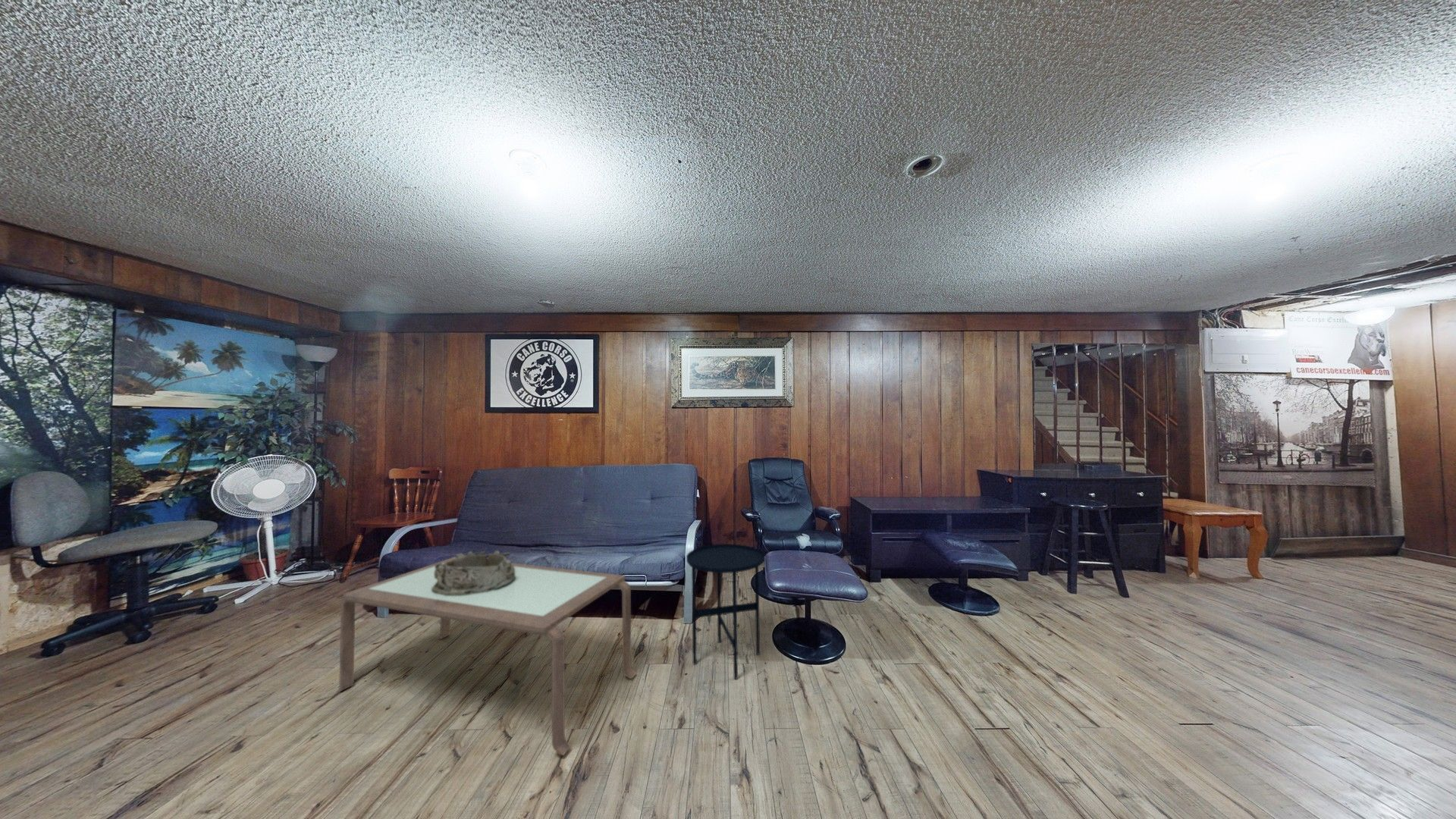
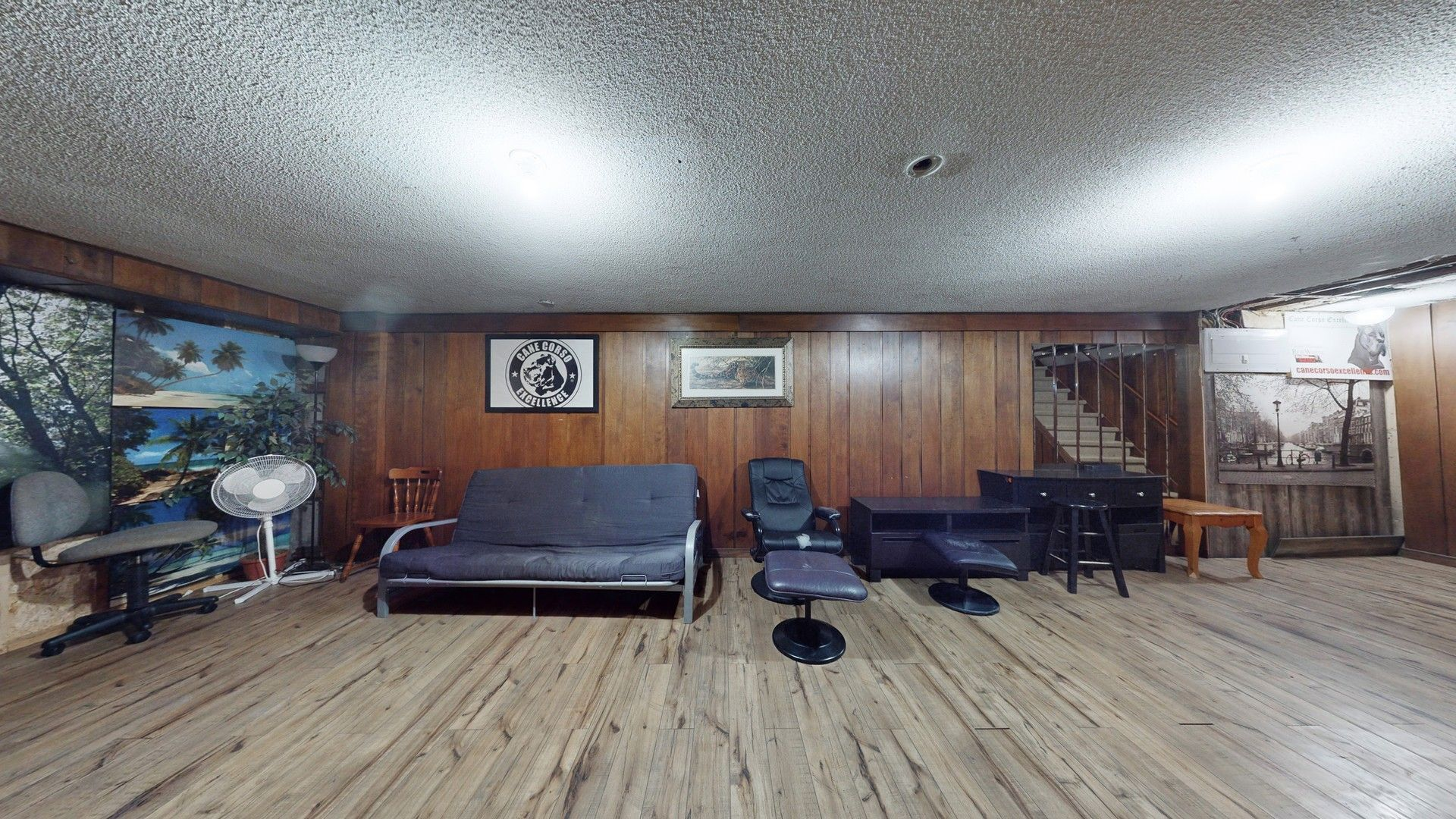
- side table [686,543,765,679]
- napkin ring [431,550,516,595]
- coffee table [336,556,637,756]
